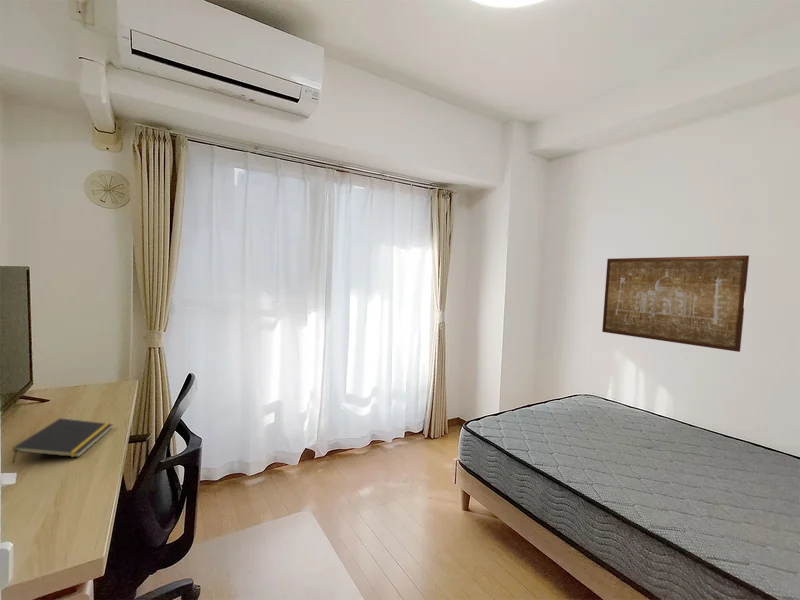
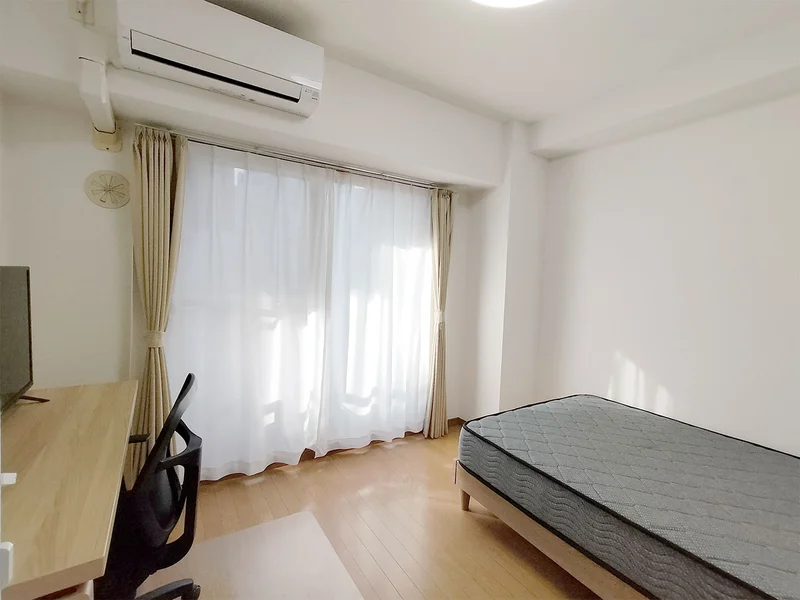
- wall art [601,254,750,353]
- notepad [12,417,114,464]
